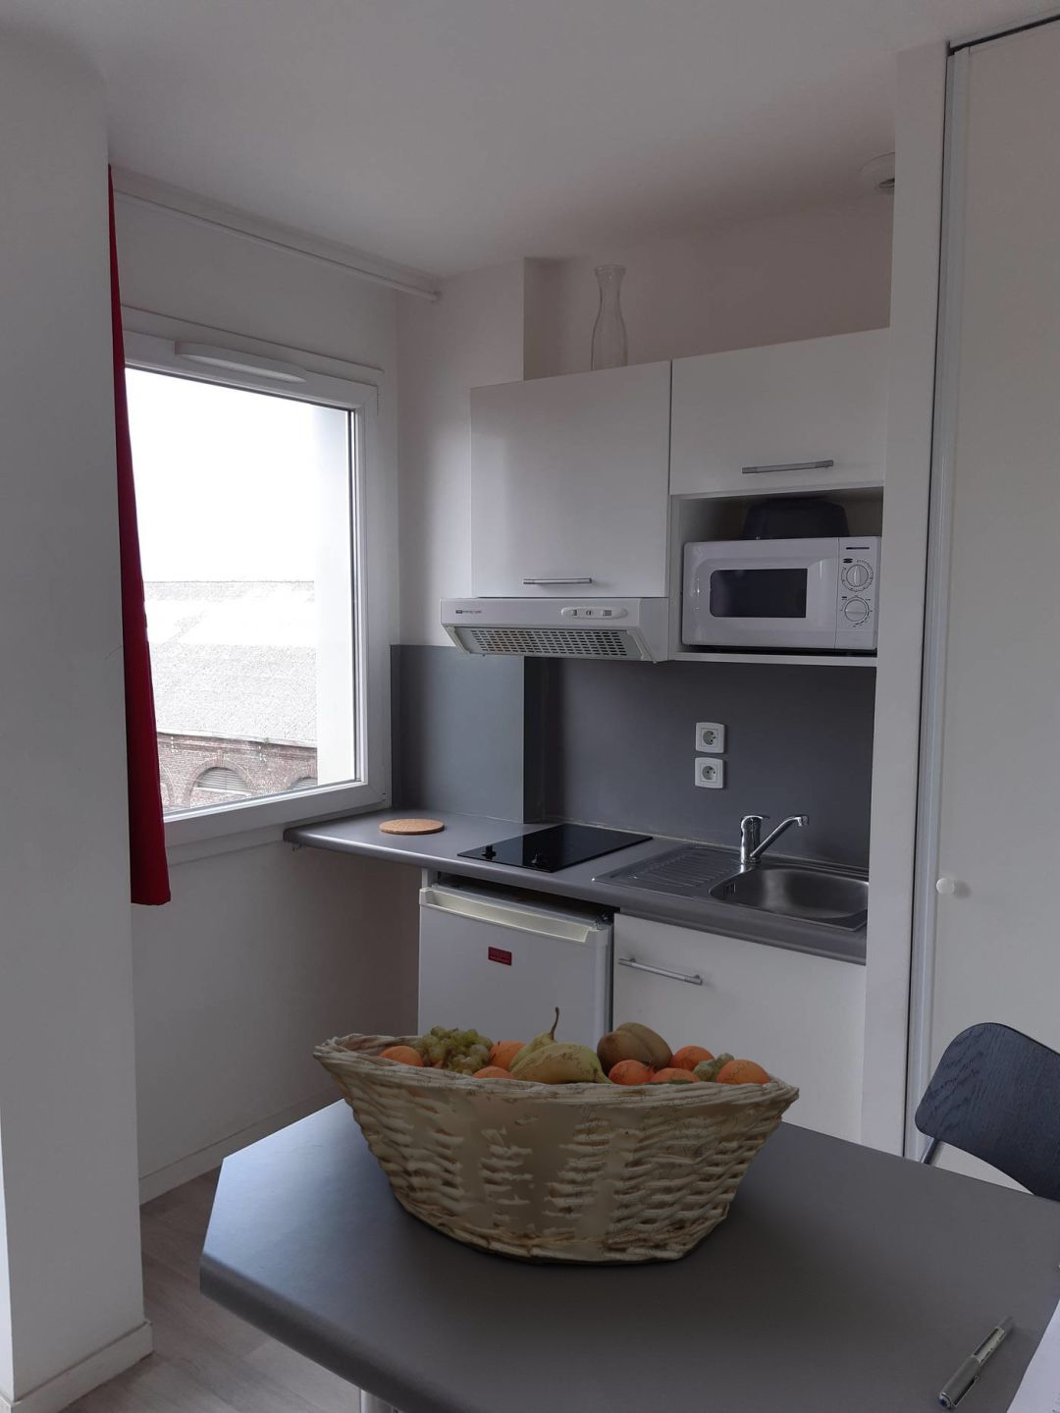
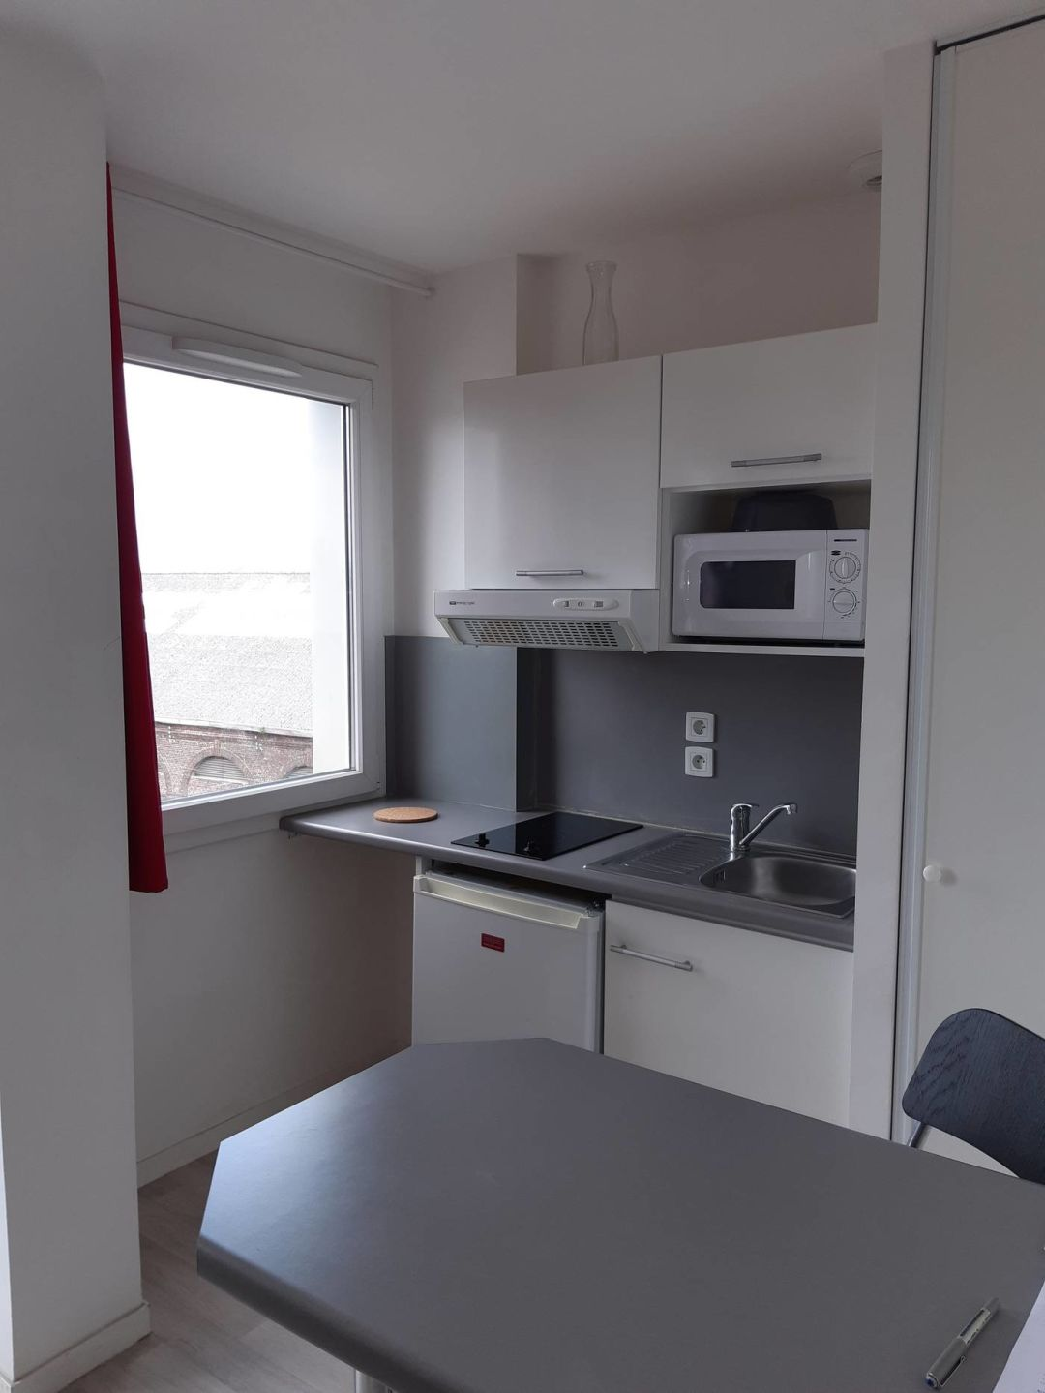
- fruit basket [312,1005,799,1267]
